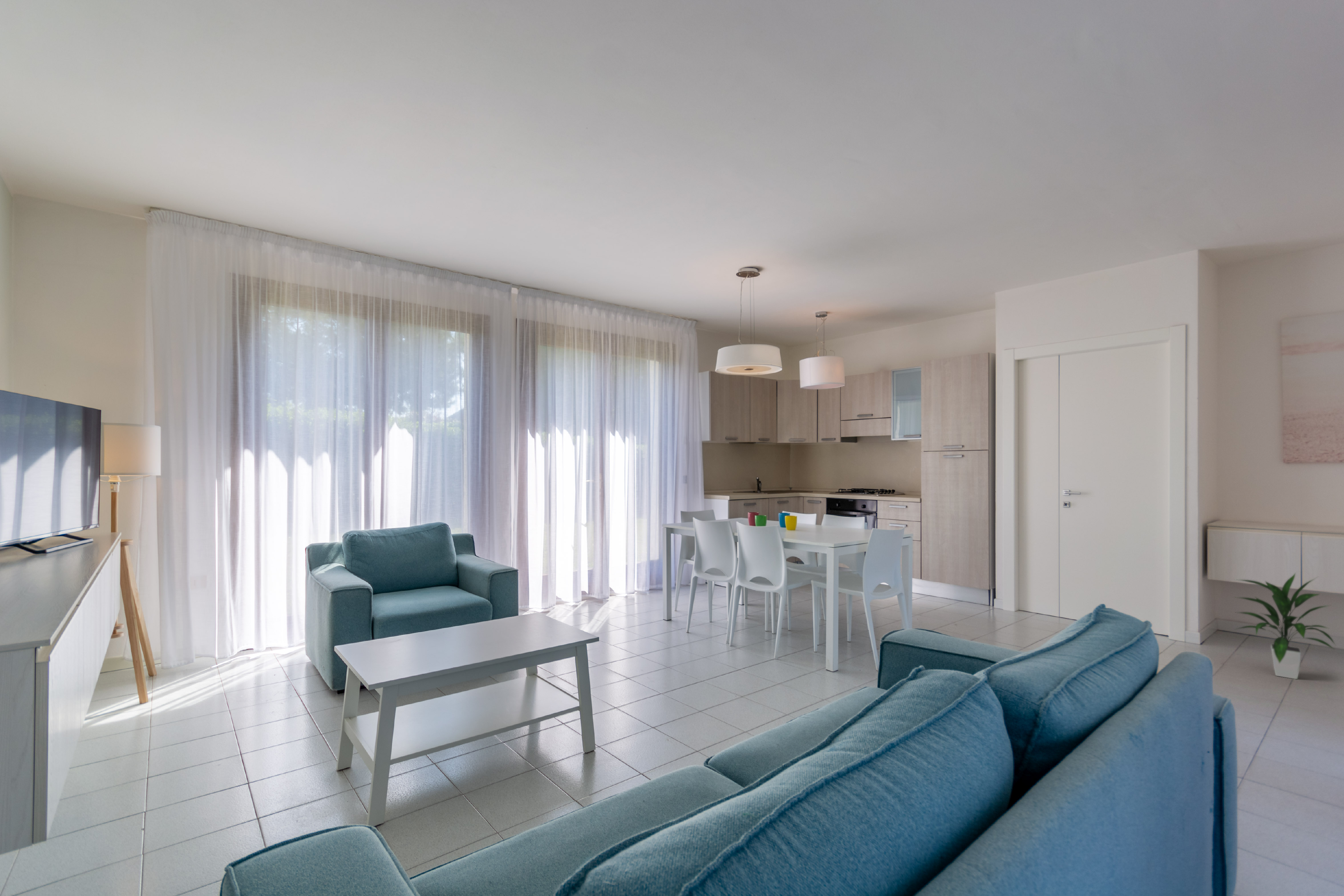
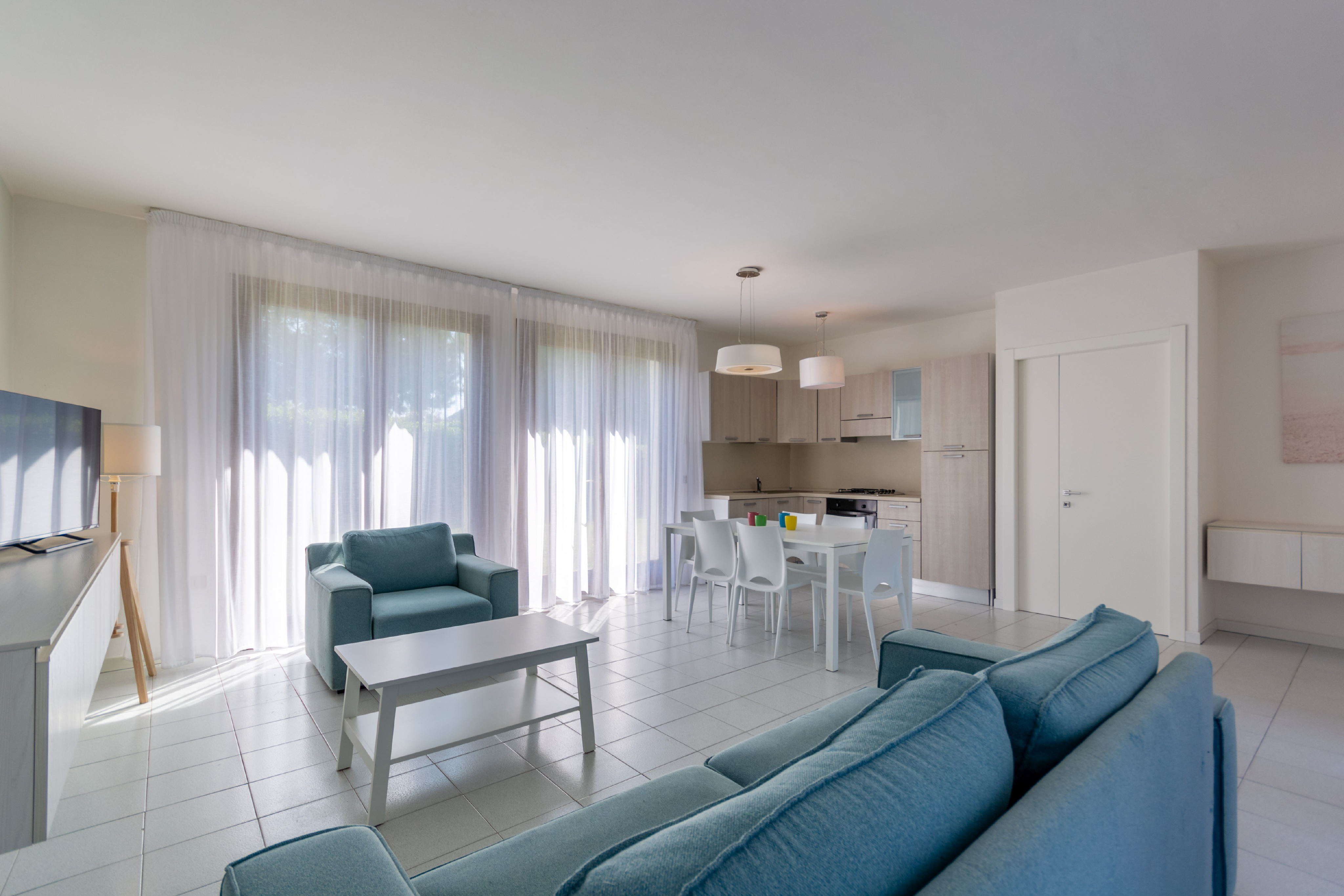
- indoor plant [1231,573,1336,679]
